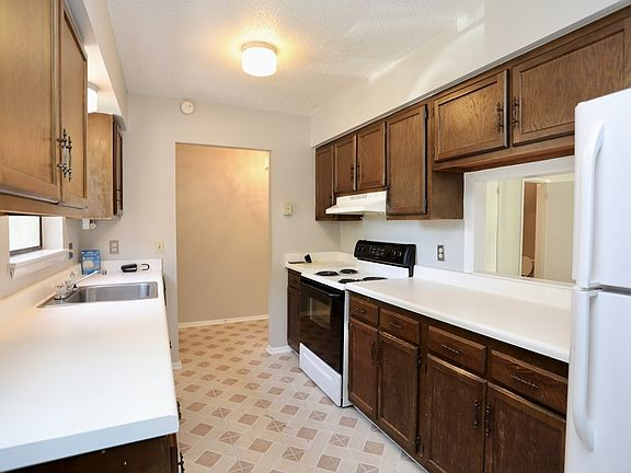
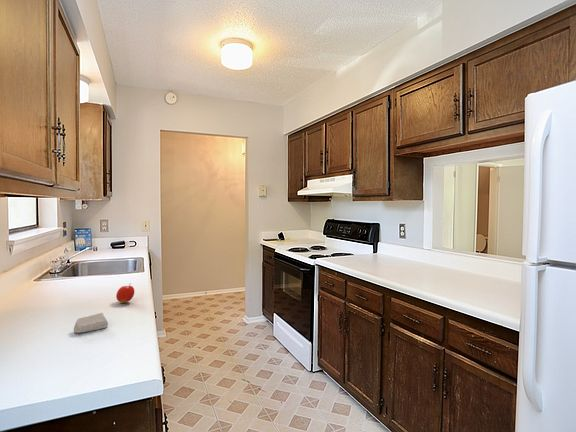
+ soap bar [73,312,109,334]
+ fruit [115,282,135,304]
